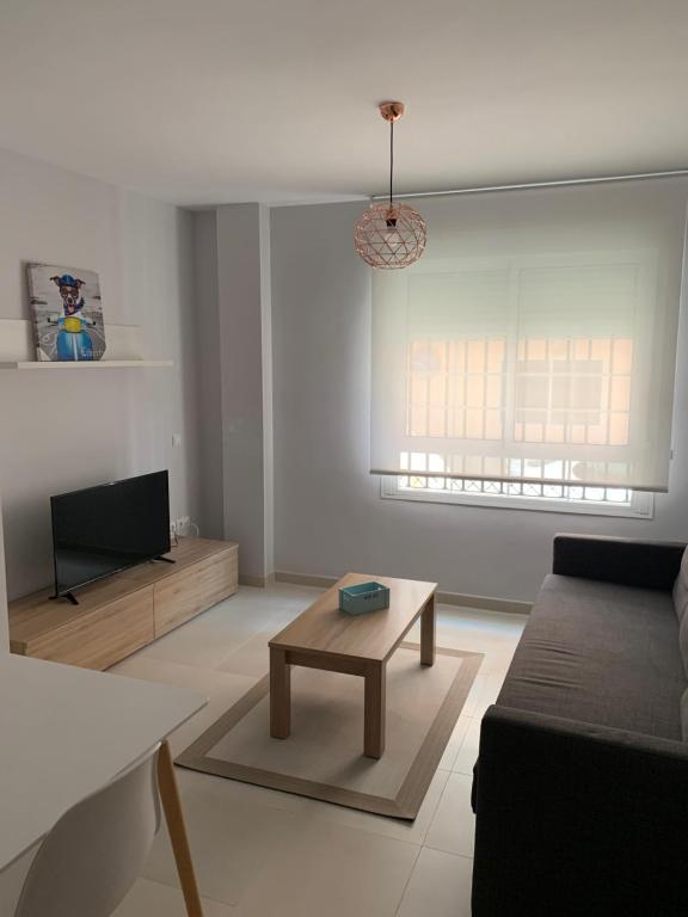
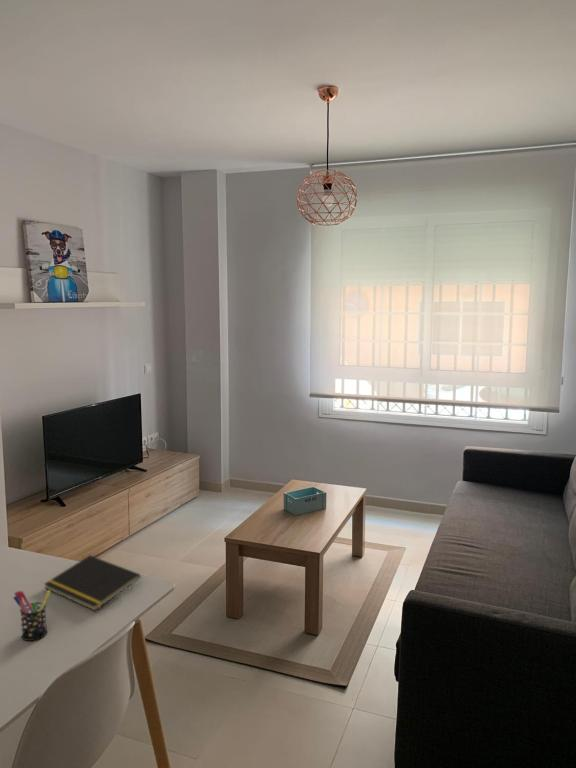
+ pen holder [12,590,52,642]
+ notepad [43,554,141,612]
